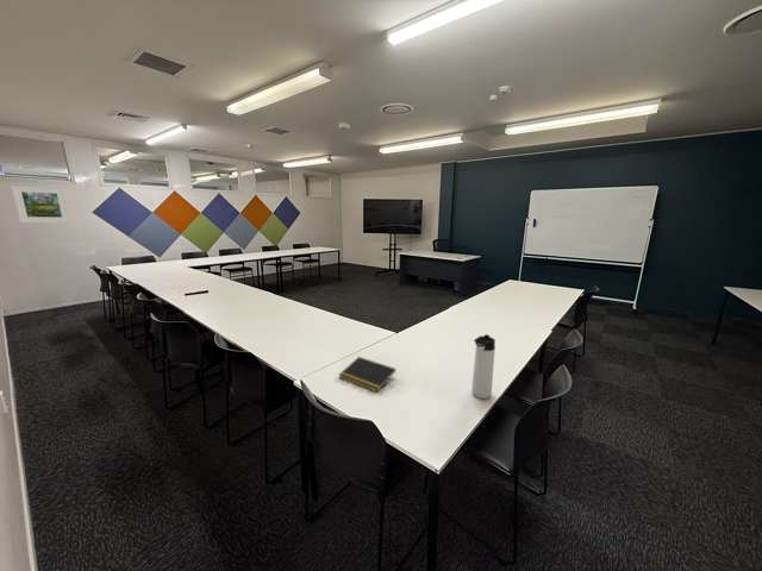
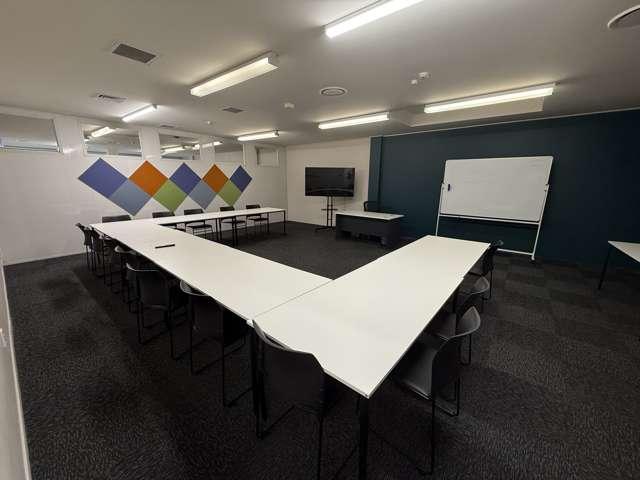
- notepad [338,356,396,393]
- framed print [10,184,71,224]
- thermos bottle [470,333,496,400]
